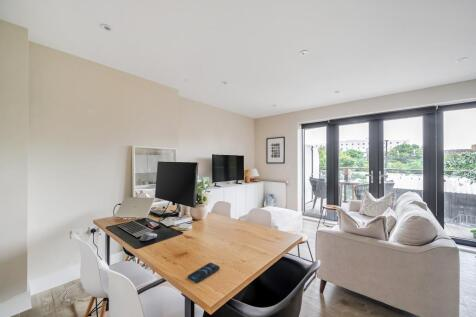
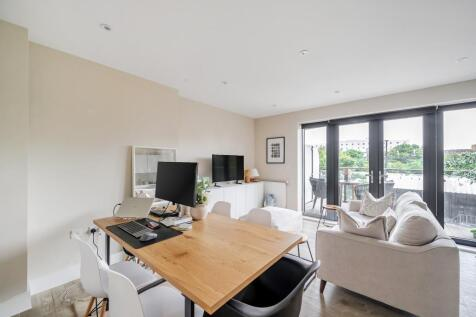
- smartphone [187,262,221,284]
